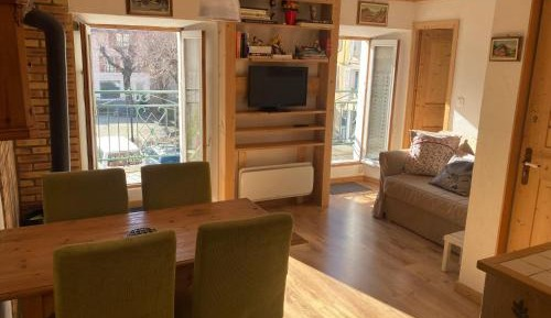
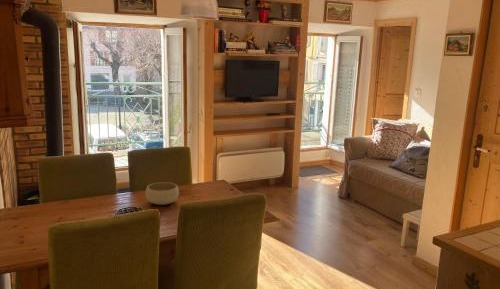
+ bowl [145,181,180,206]
